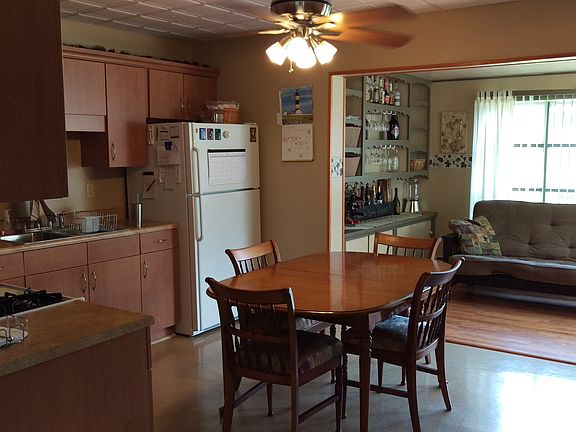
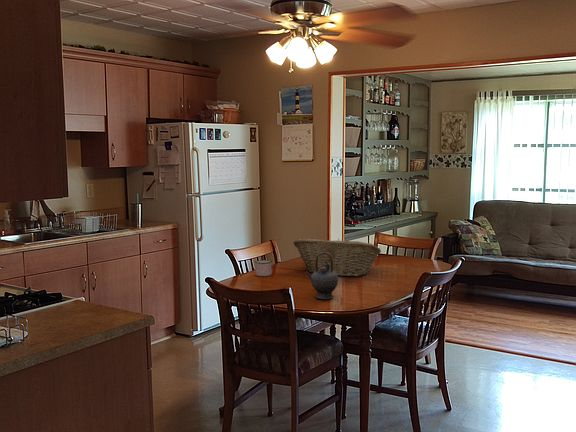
+ teapot [305,252,339,300]
+ mug [254,259,273,277]
+ fruit basket [292,238,382,277]
